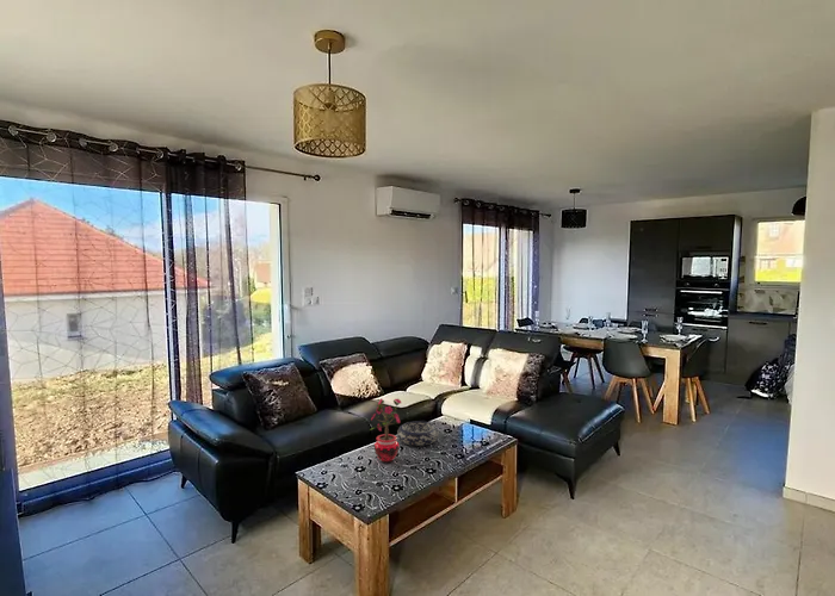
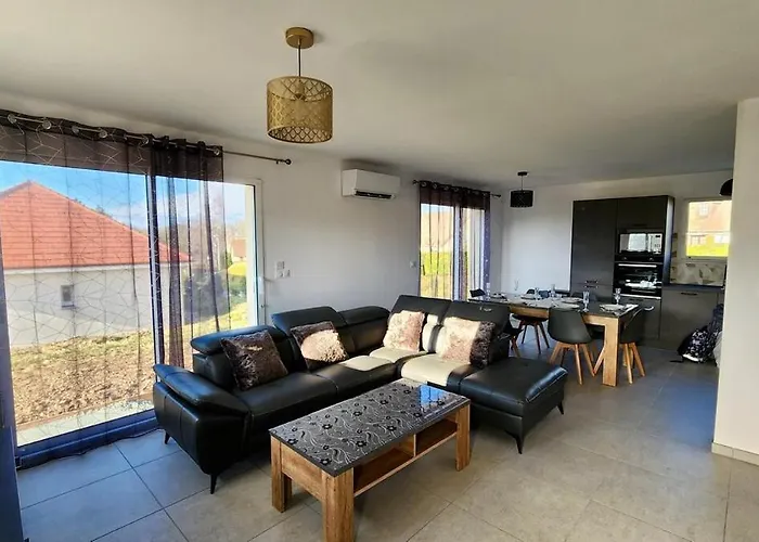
- potted plant [369,397,402,464]
- decorative bowl [396,420,440,447]
